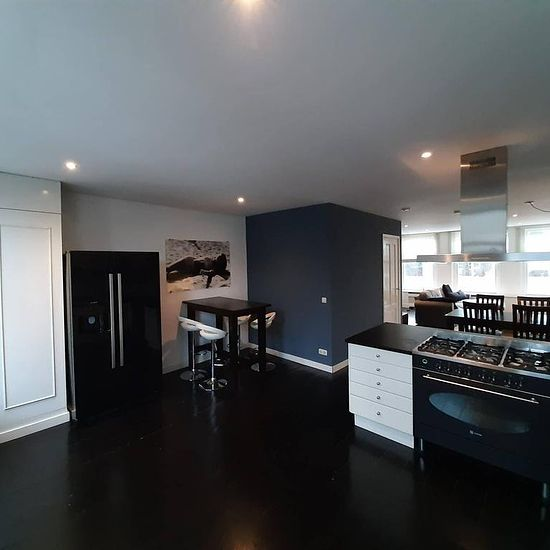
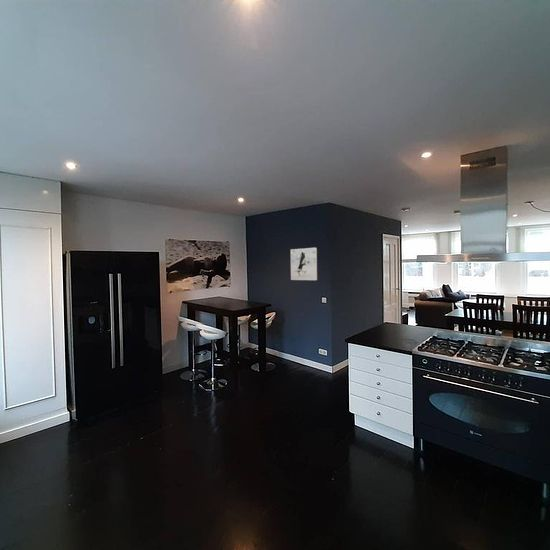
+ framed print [290,247,318,281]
